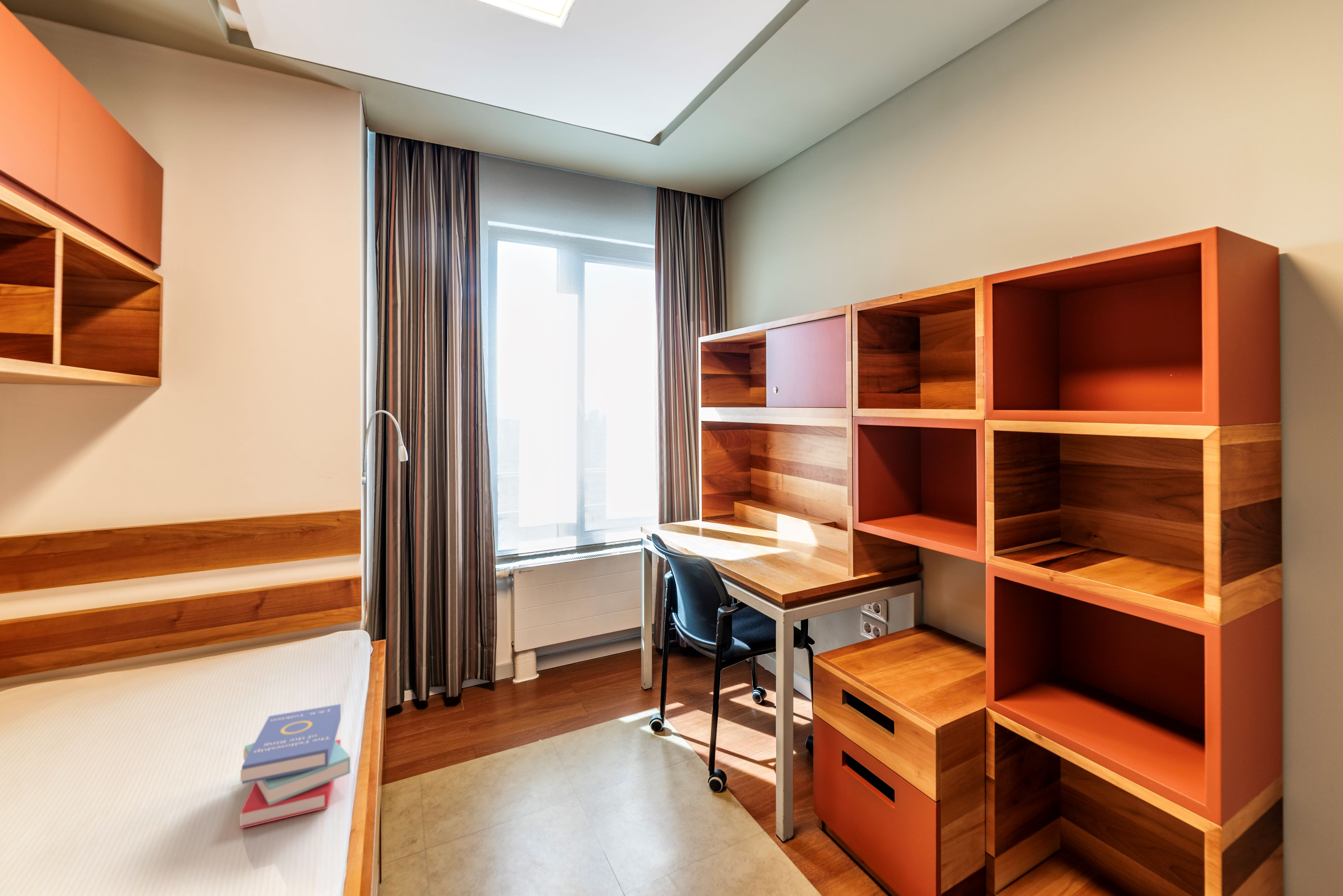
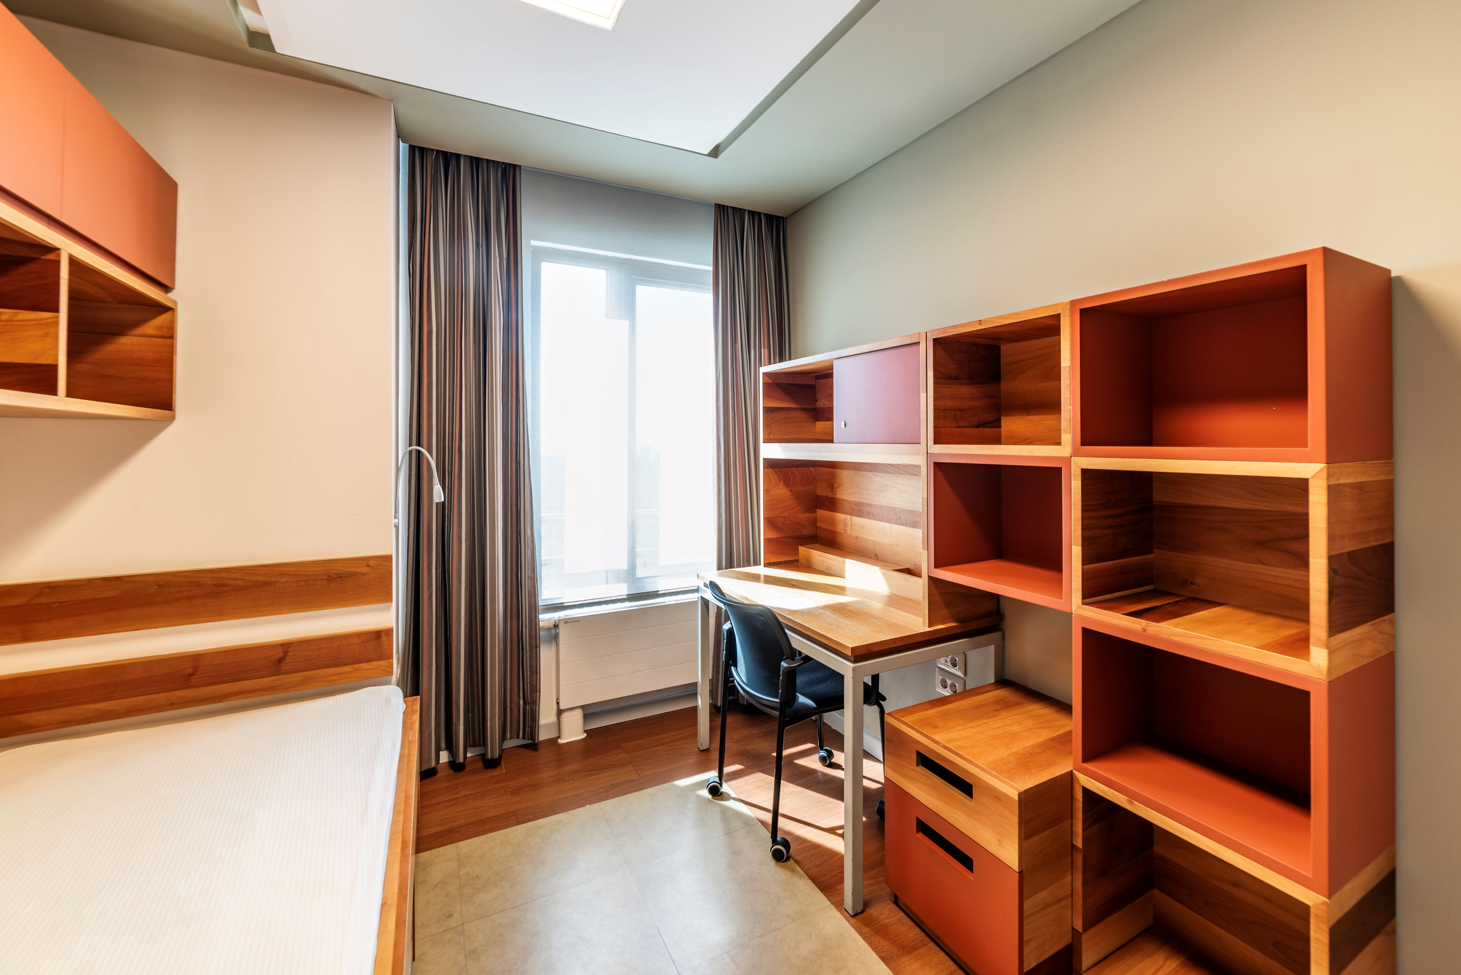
- book [240,704,351,829]
